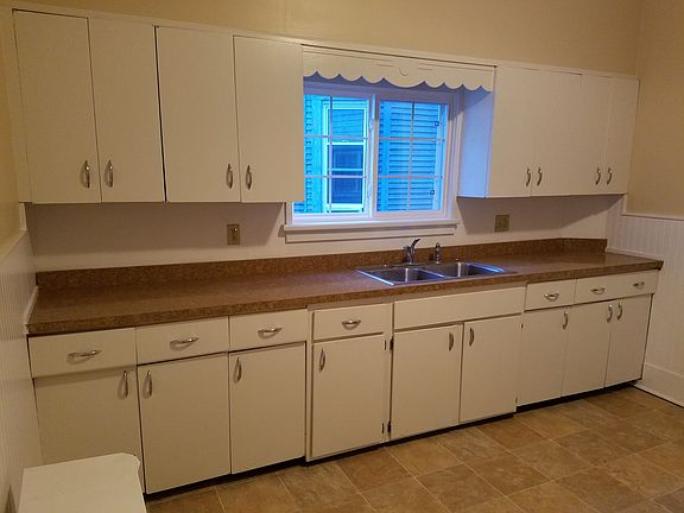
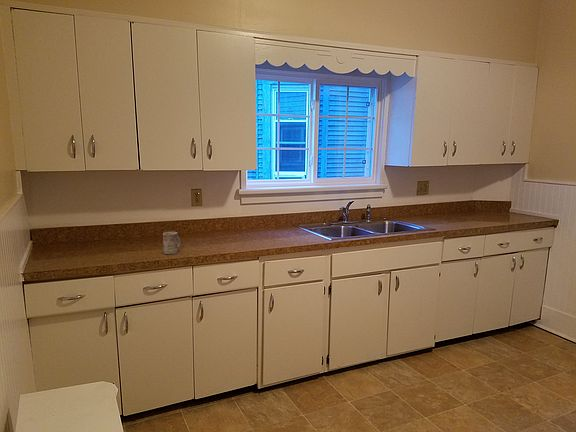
+ mug [162,231,181,255]
